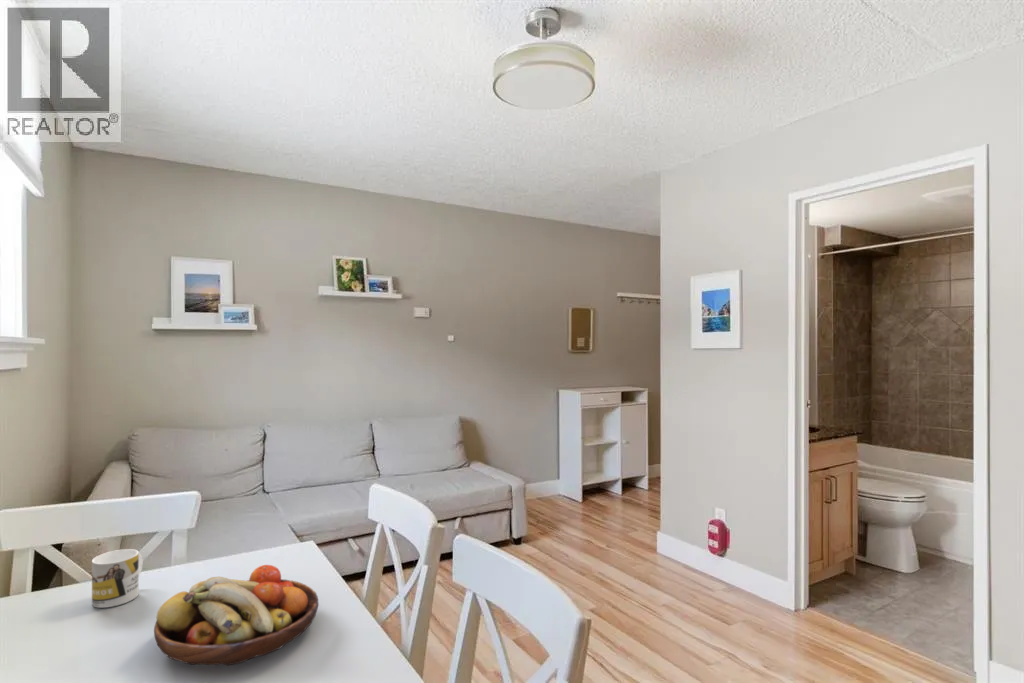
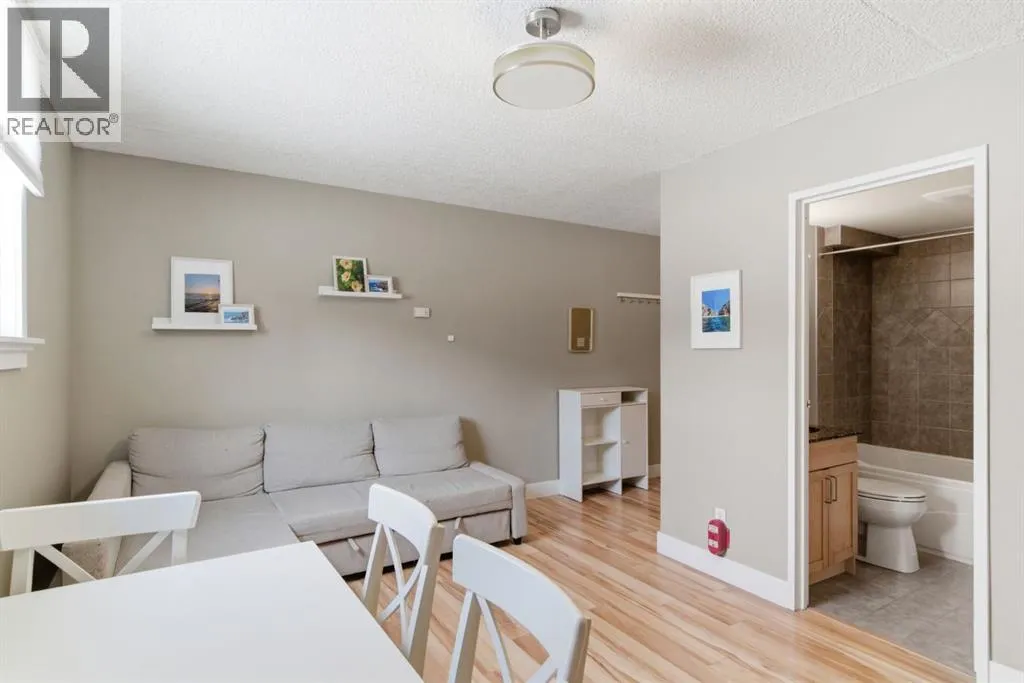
- fruit bowl [153,564,320,666]
- mug [91,548,144,609]
